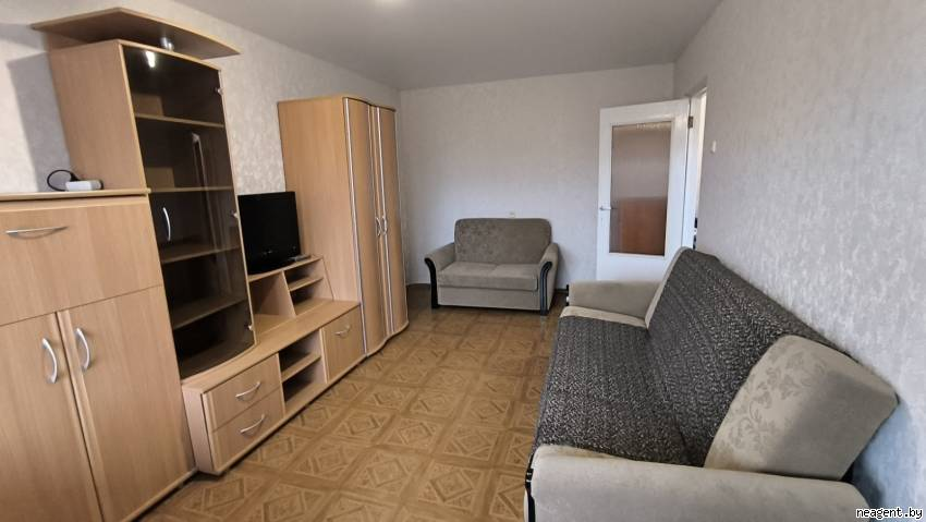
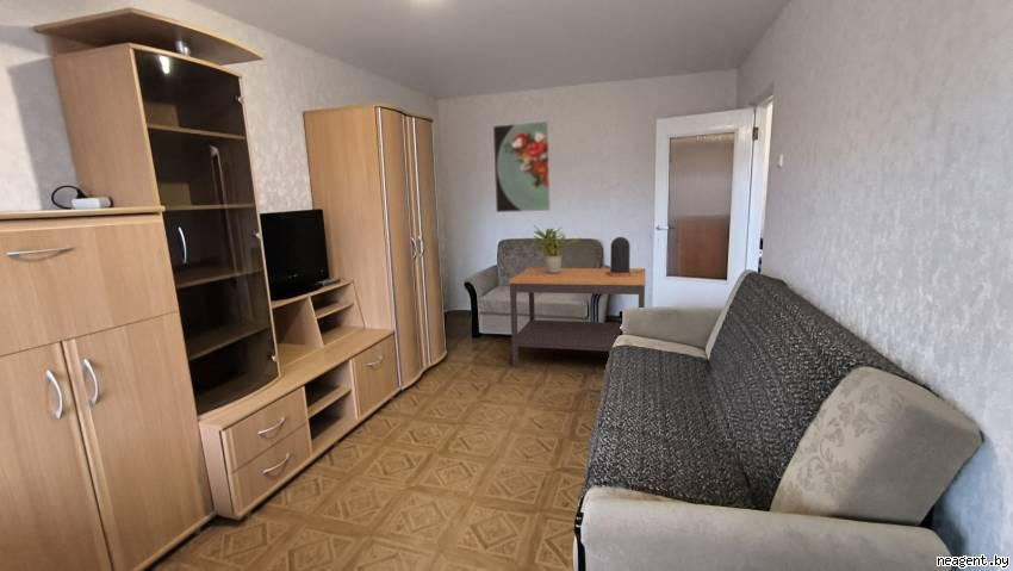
+ table lamp [607,236,644,277]
+ potted plant [524,224,583,274]
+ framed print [492,119,552,213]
+ side table [508,267,646,368]
